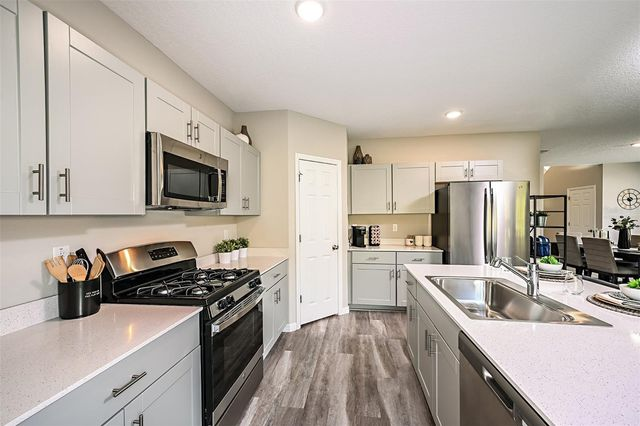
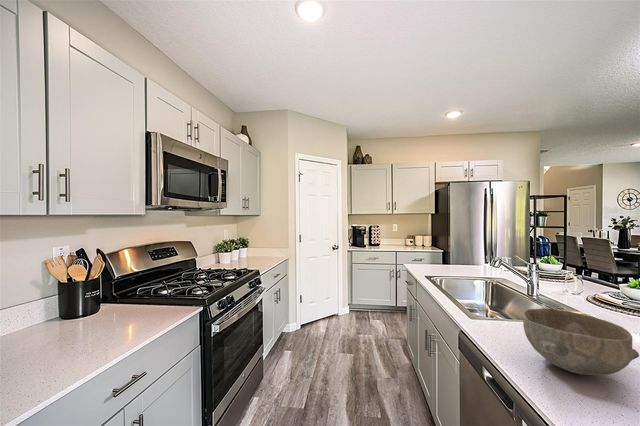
+ bowl [522,308,640,376]
